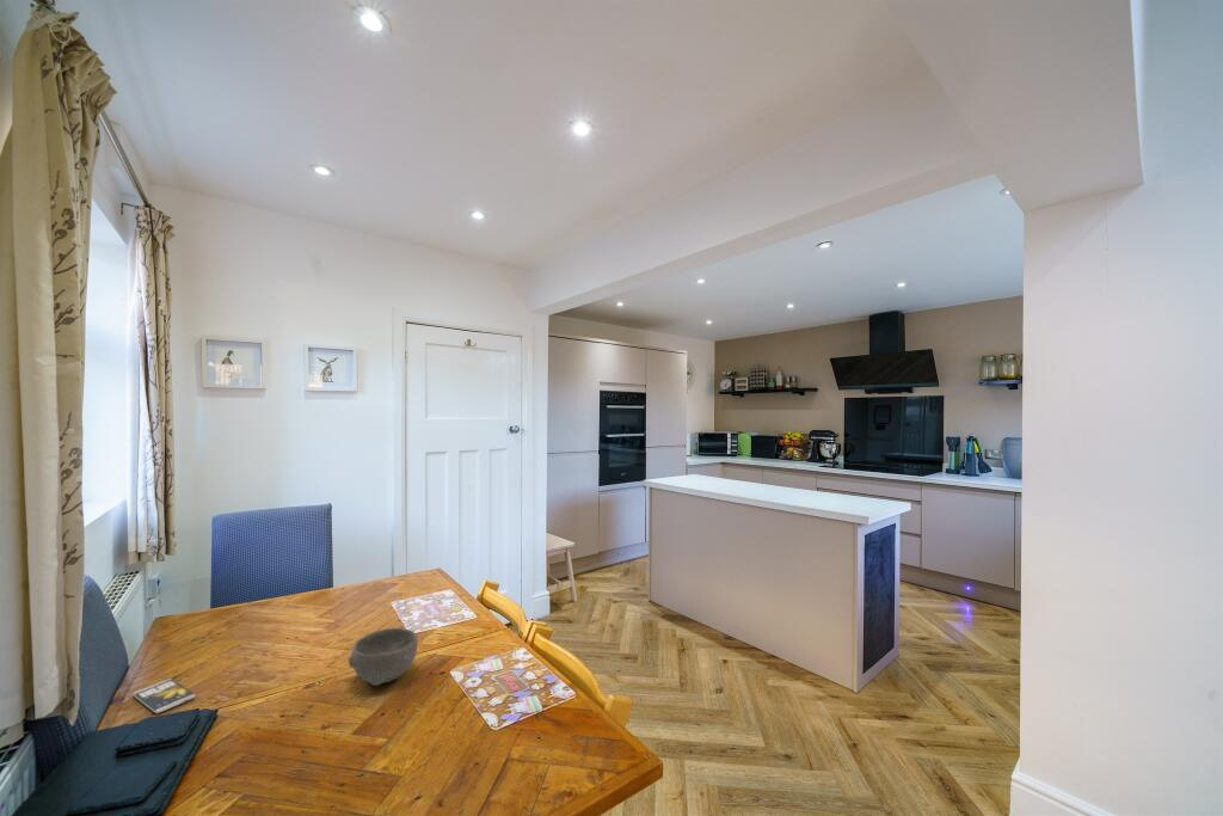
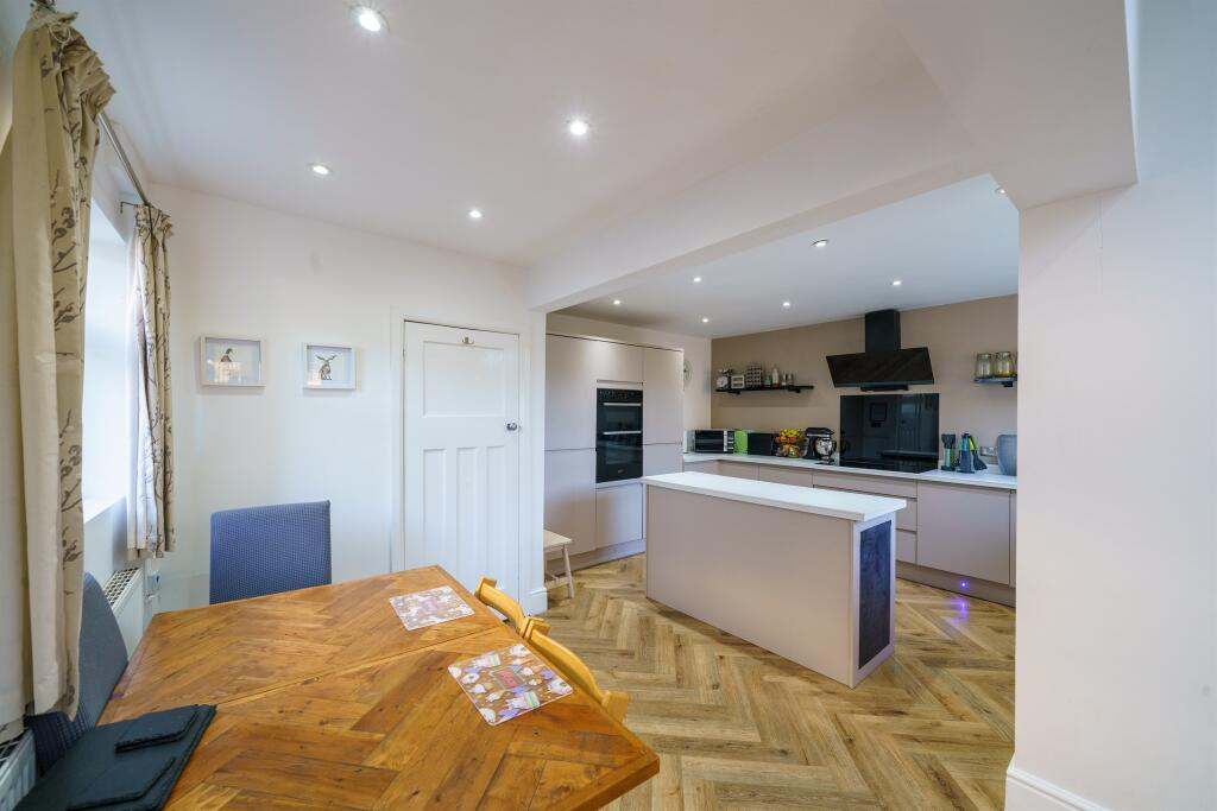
- smartphone [133,677,196,714]
- bowl [348,627,418,687]
